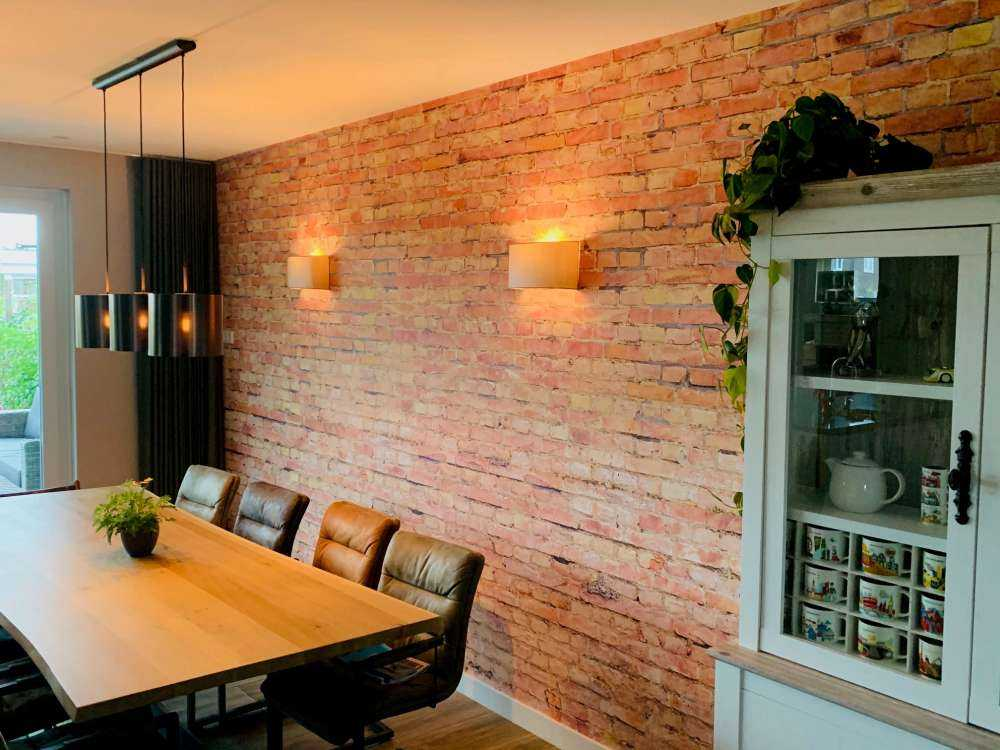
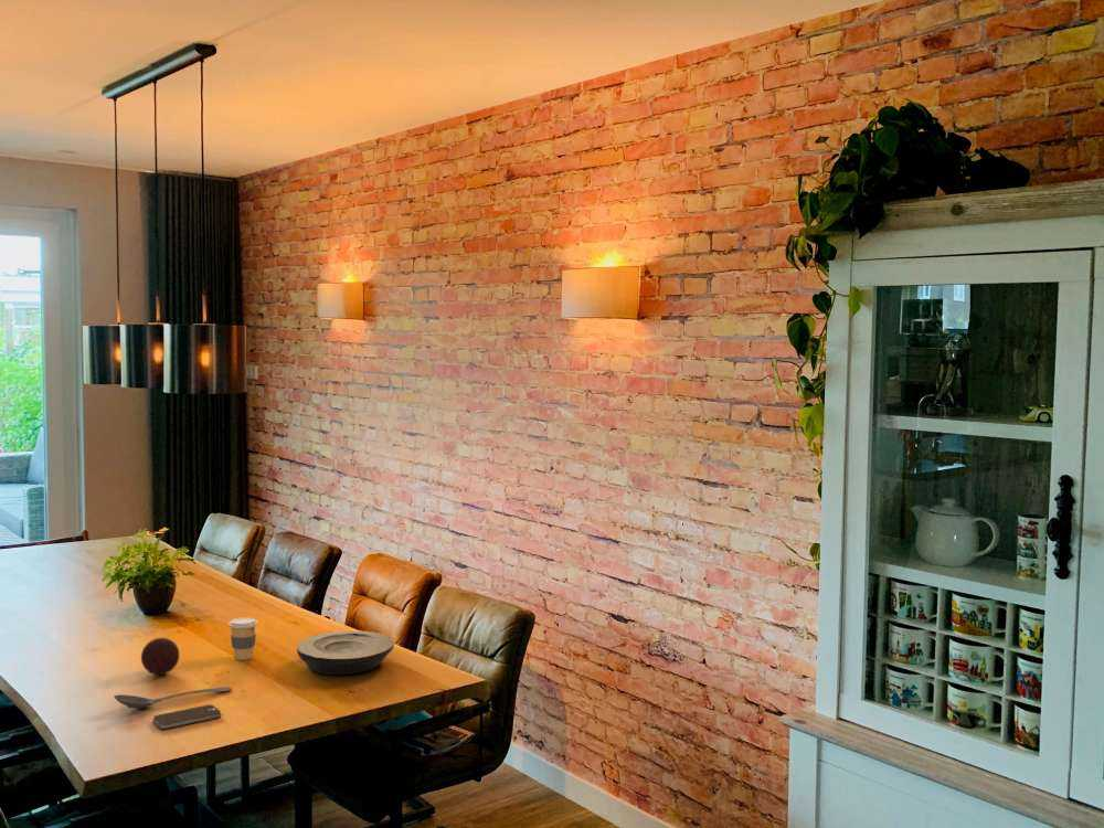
+ coffee cup [227,616,258,661]
+ decorative ball [140,637,180,676]
+ plate [296,629,395,676]
+ stirrer [113,686,233,710]
+ smartphone [151,703,222,730]
